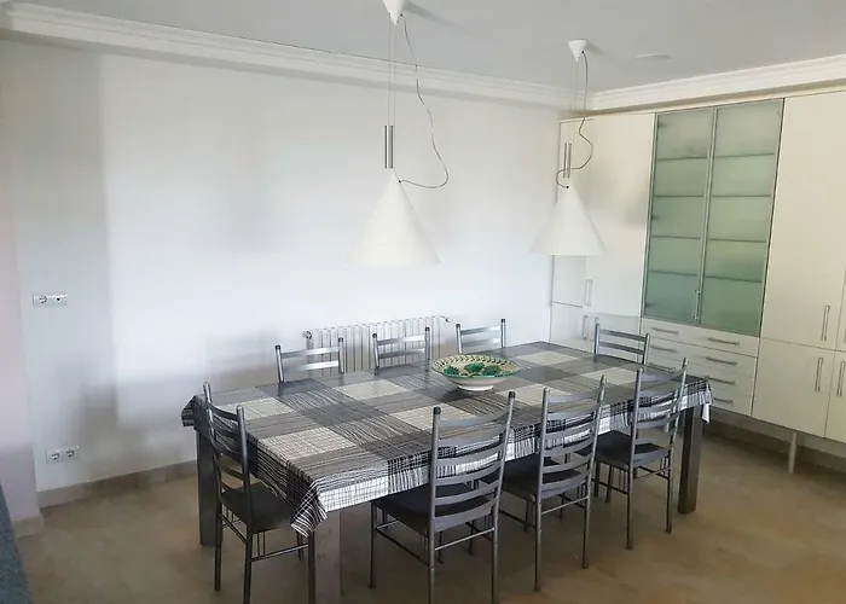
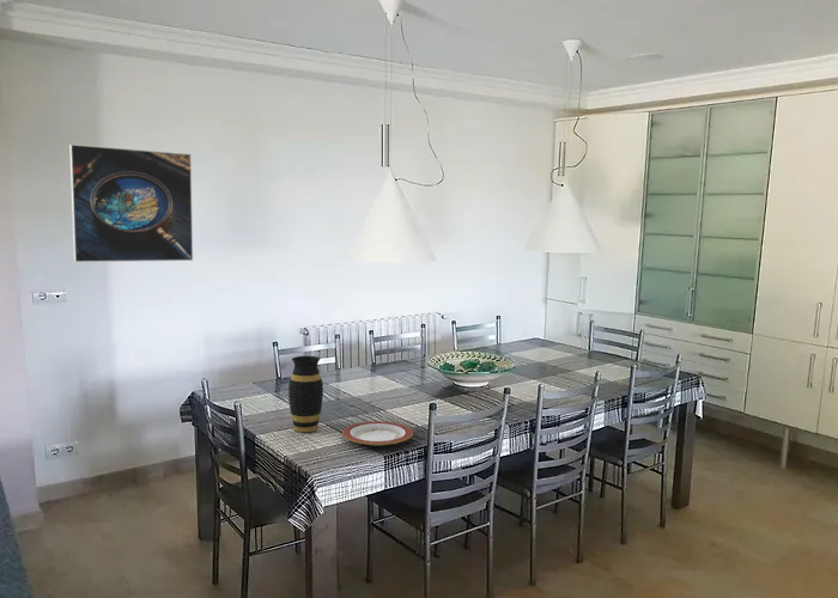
+ vase [287,355,324,433]
+ plate [341,420,414,446]
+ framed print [68,144,194,263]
